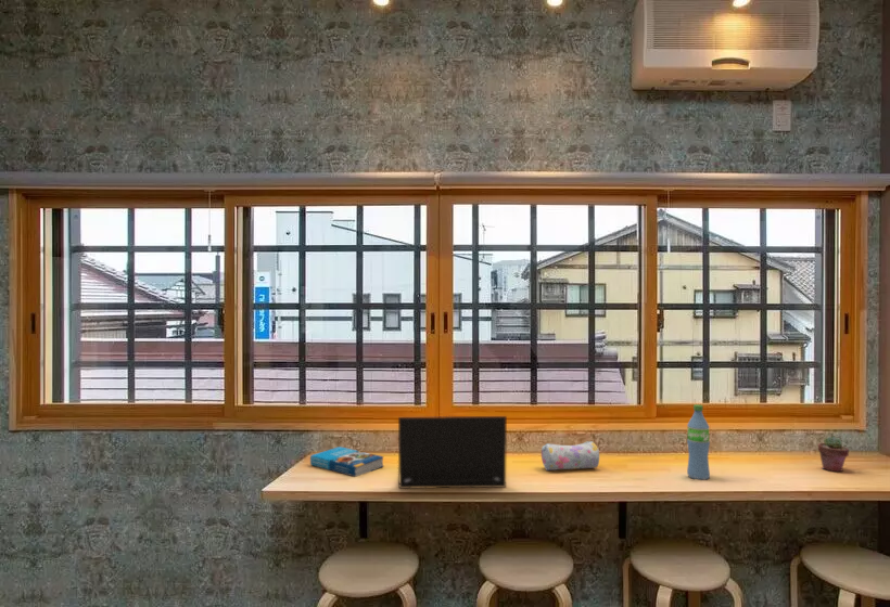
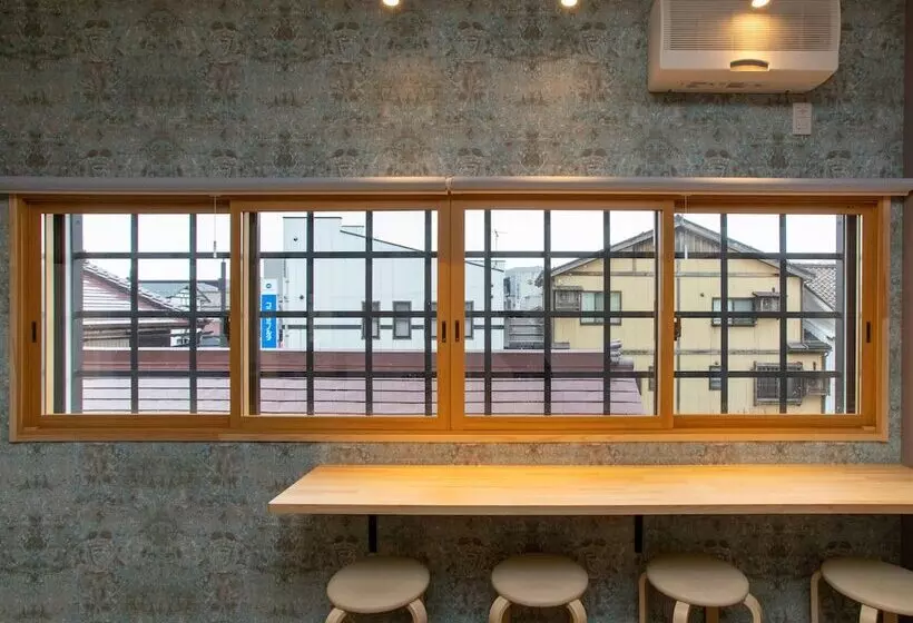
- laptop [397,415,508,490]
- water bottle [686,403,711,481]
- pencil case [541,440,600,472]
- book [309,445,384,478]
- potted succulent [817,436,850,473]
